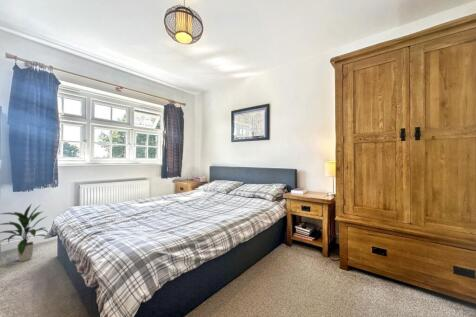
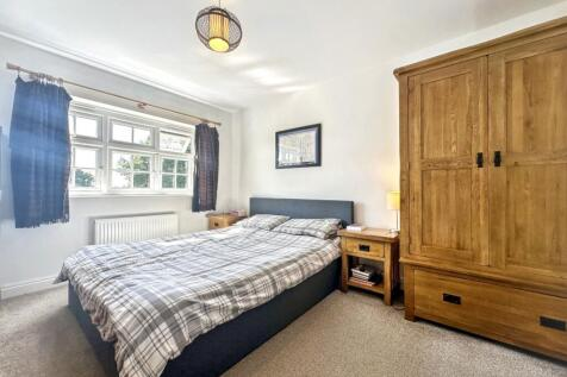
- indoor plant [0,204,49,263]
